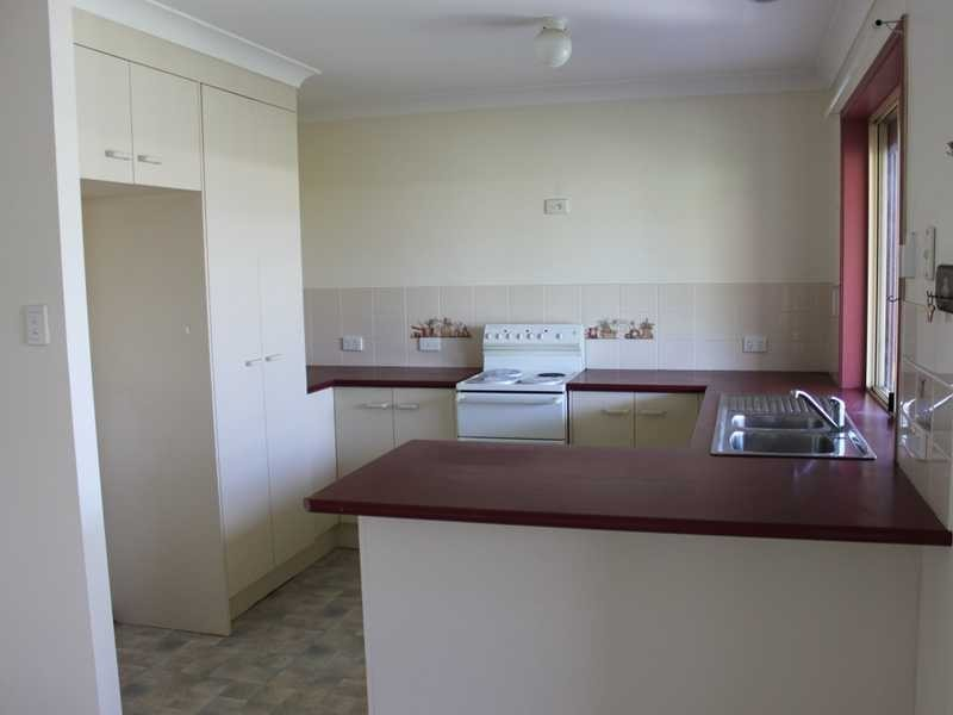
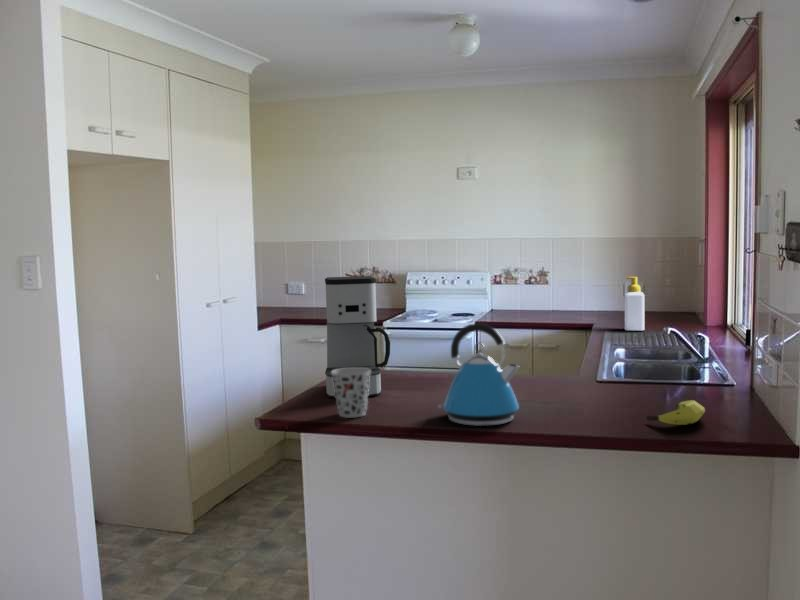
+ soap bottle [624,276,646,332]
+ banana [645,399,706,426]
+ cup [331,368,371,419]
+ kettle [437,322,520,427]
+ coffee maker [324,275,391,399]
